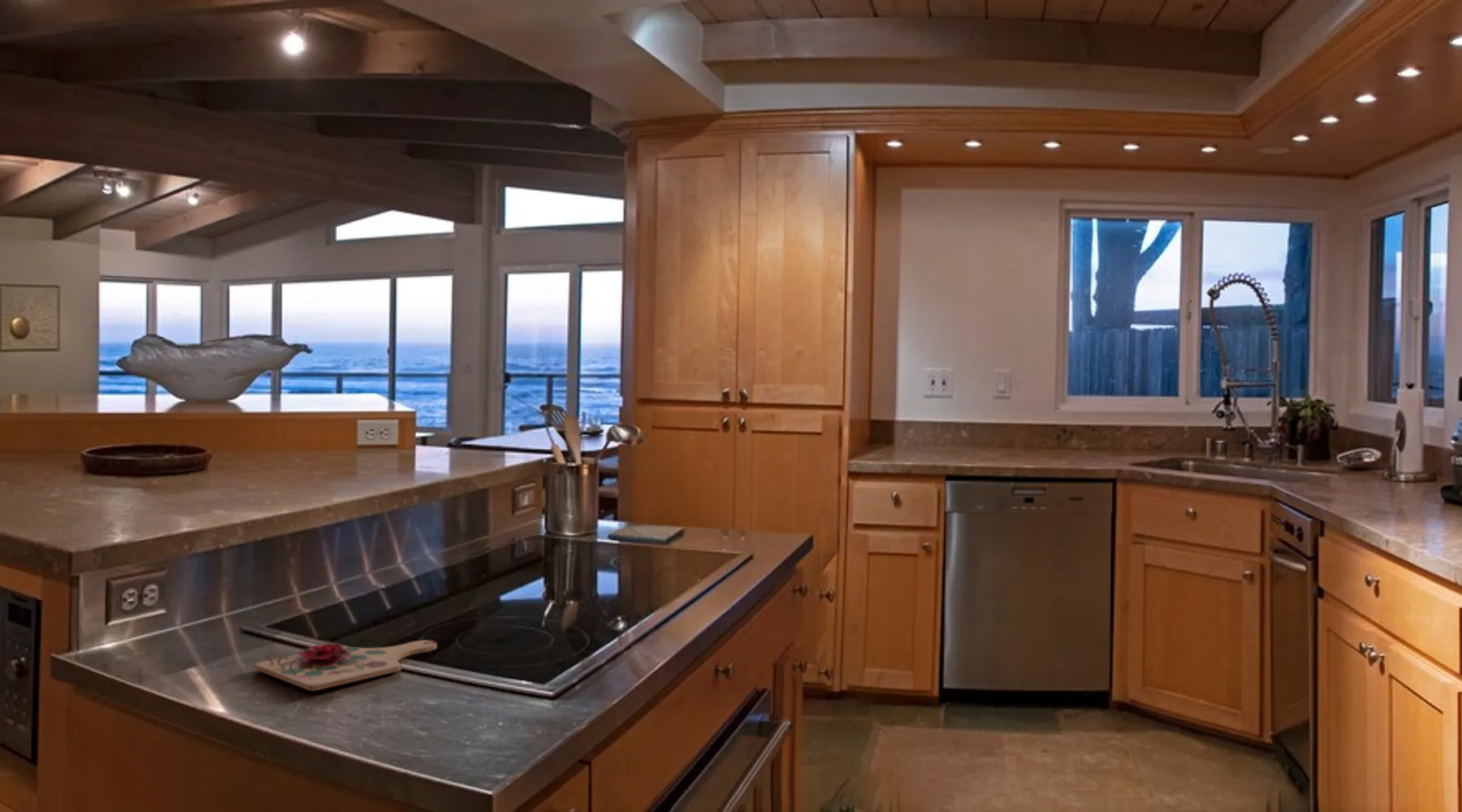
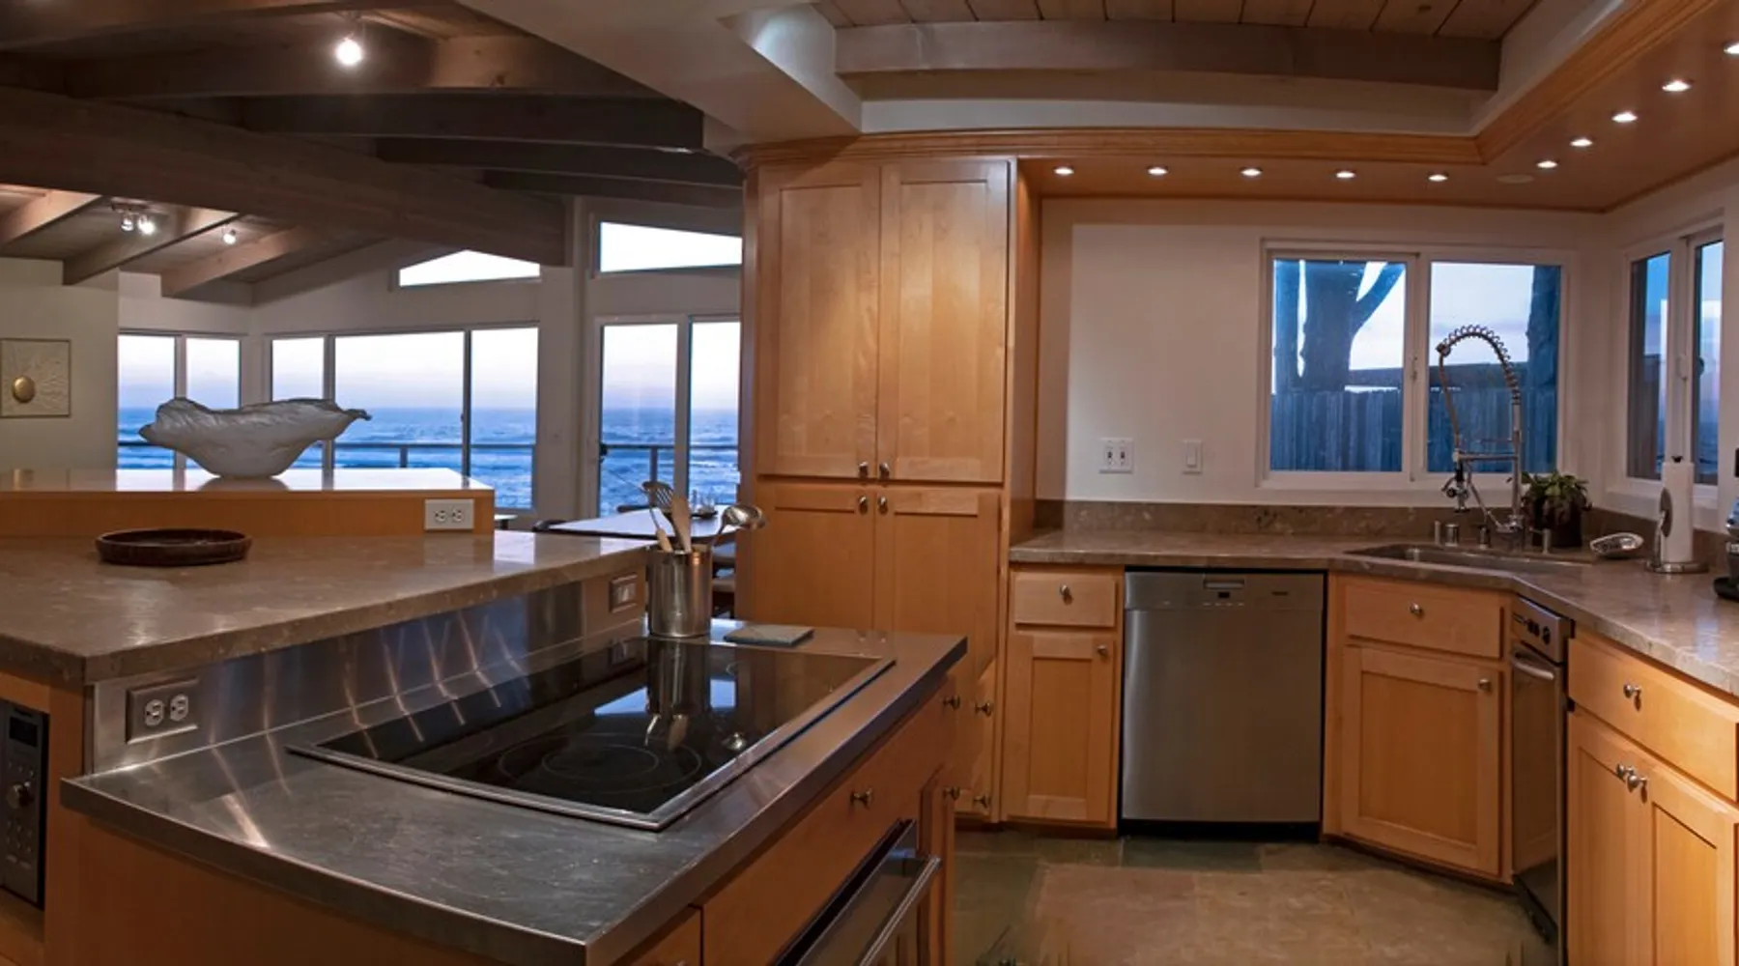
- cutting board [254,640,438,692]
